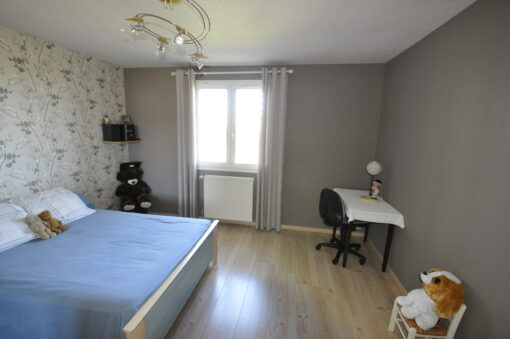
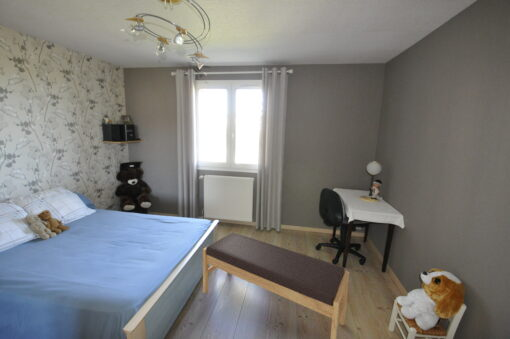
+ bench [202,232,350,339]
